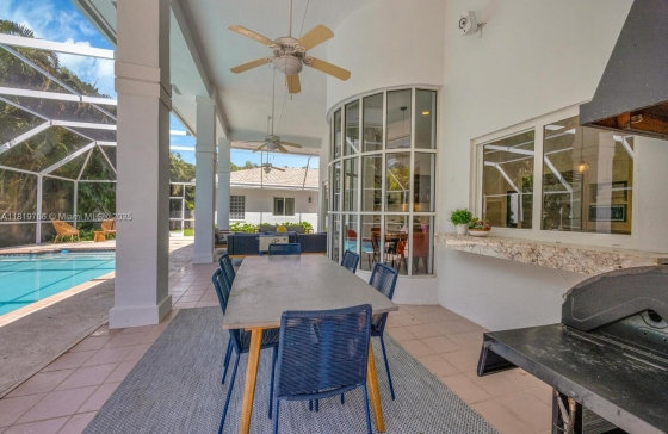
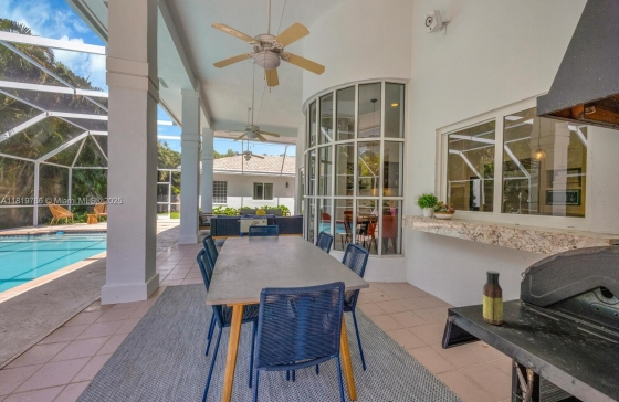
+ sauce bottle [482,269,504,326]
